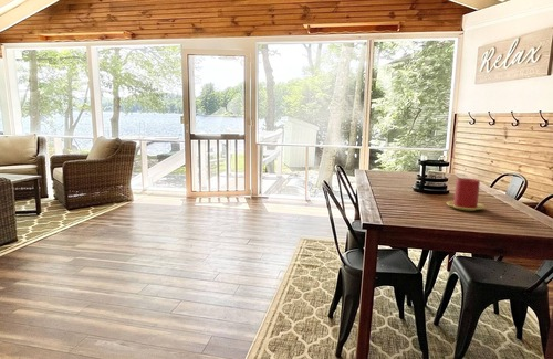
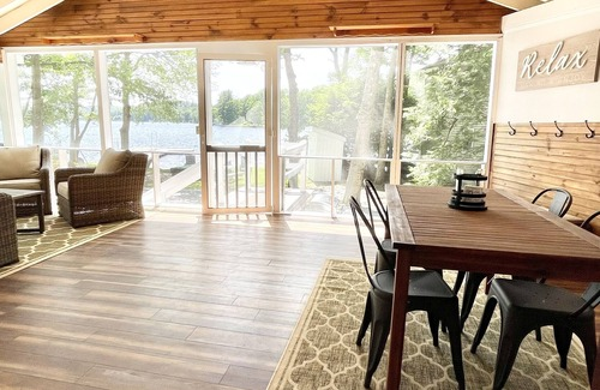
- candle [446,177,487,212]
